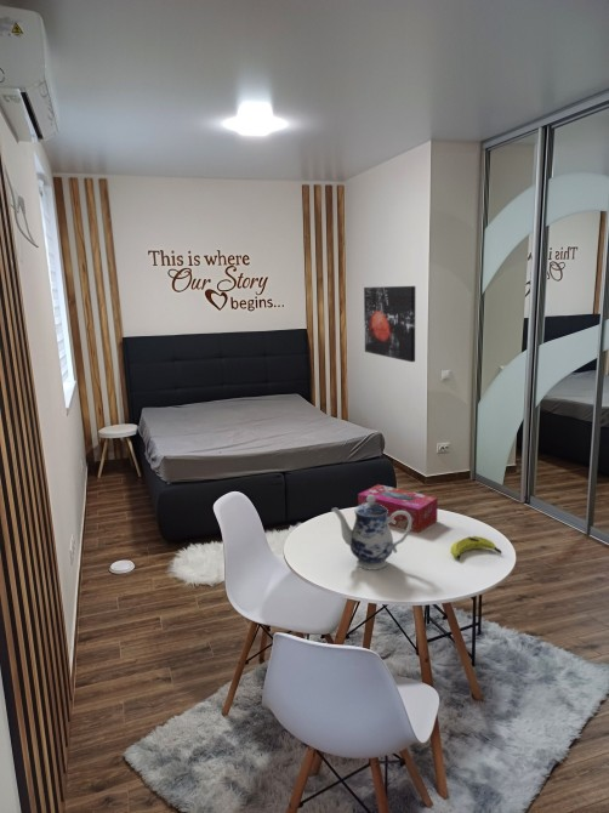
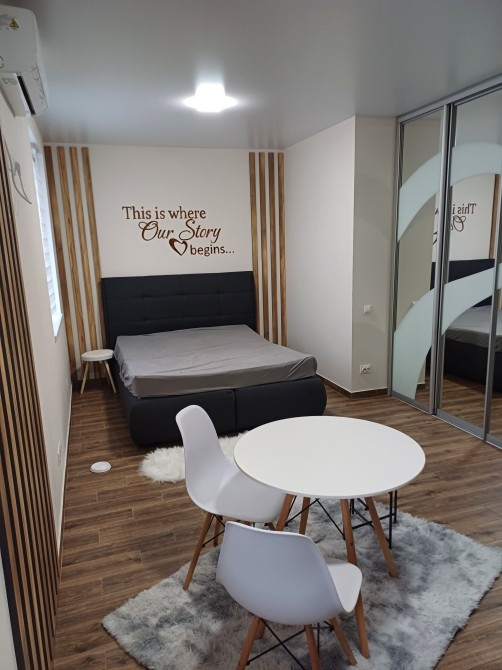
- banana [449,535,502,561]
- tissue box [357,483,439,534]
- teapot [330,495,411,572]
- wall art [363,285,416,363]
